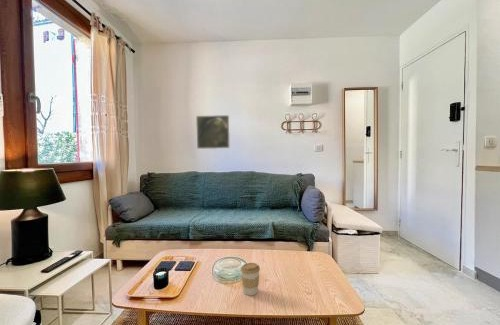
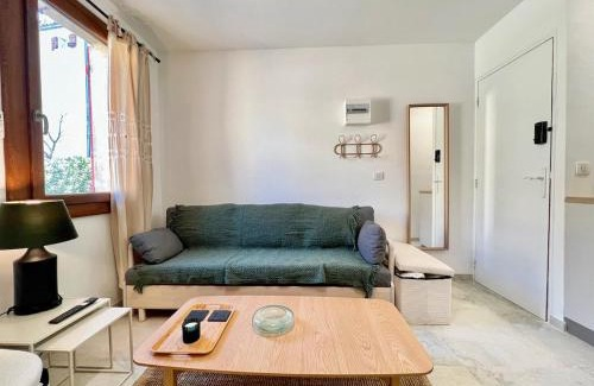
- coffee cup [240,262,261,296]
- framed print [195,114,231,150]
